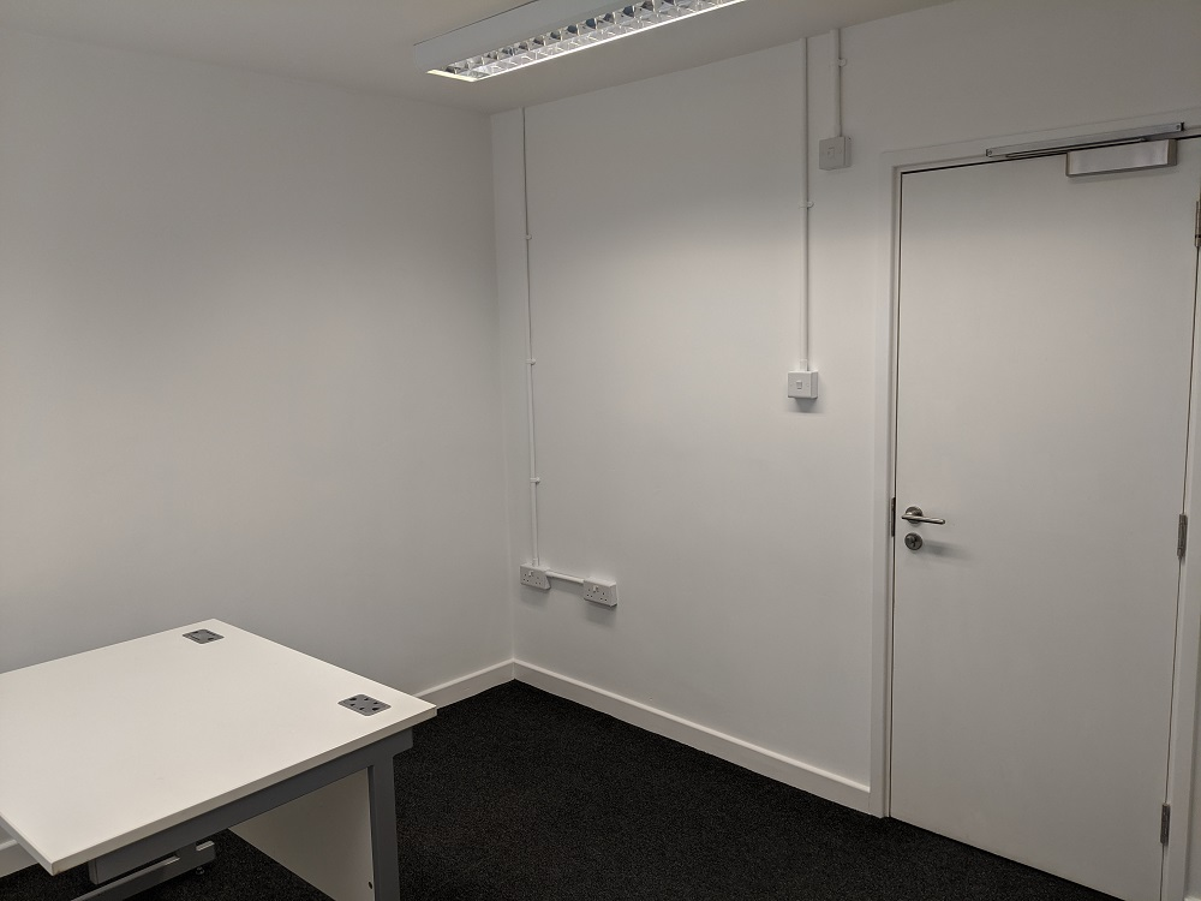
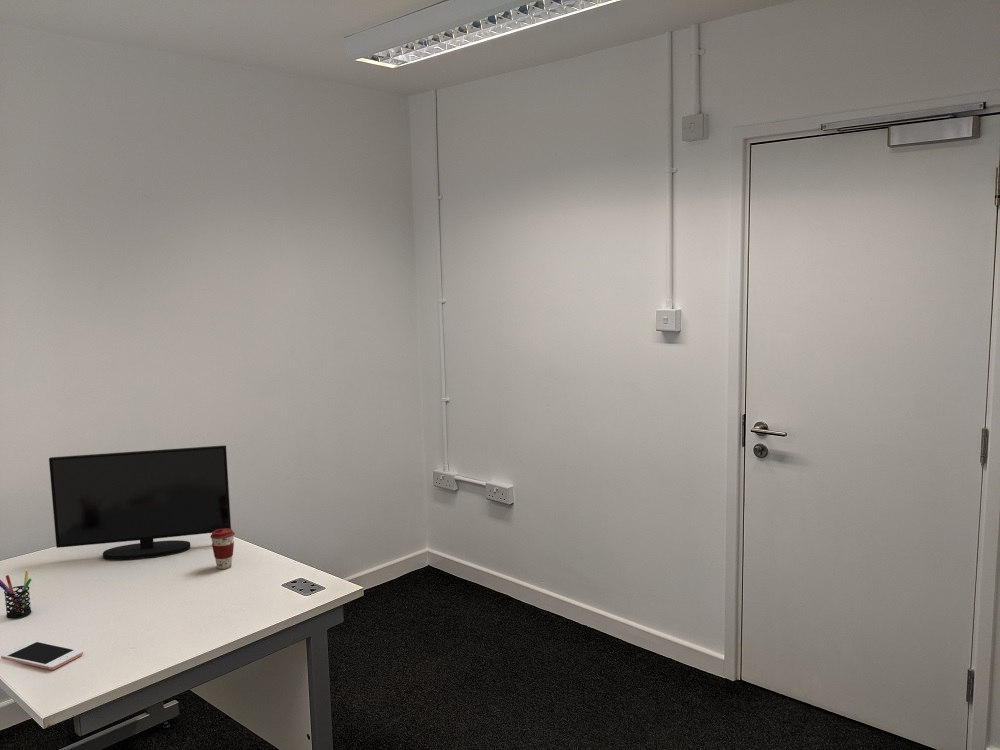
+ monitor [48,445,232,561]
+ cell phone [0,640,84,671]
+ pen holder [0,570,33,620]
+ coffee cup [209,528,236,570]
